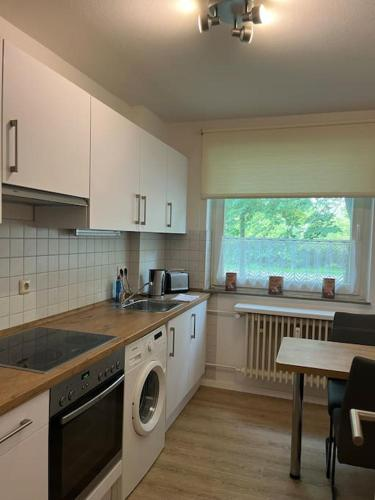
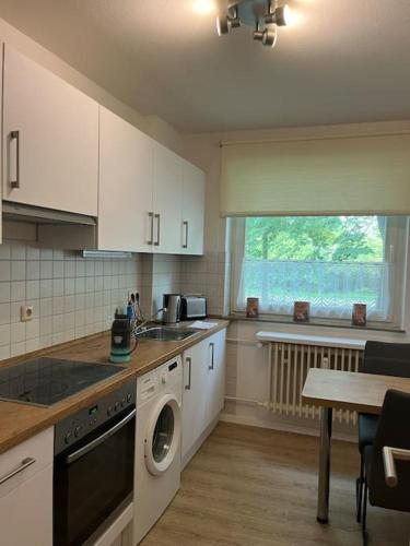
+ bottle [108,308,140,364]
